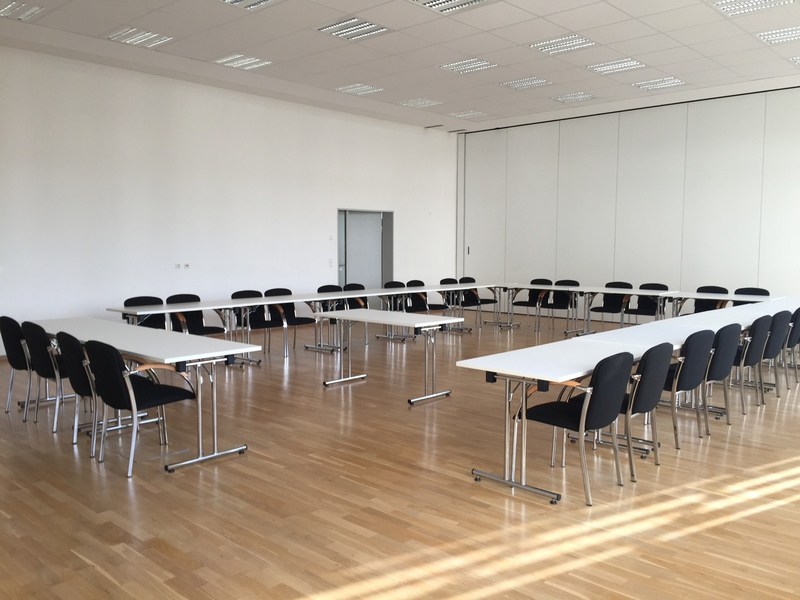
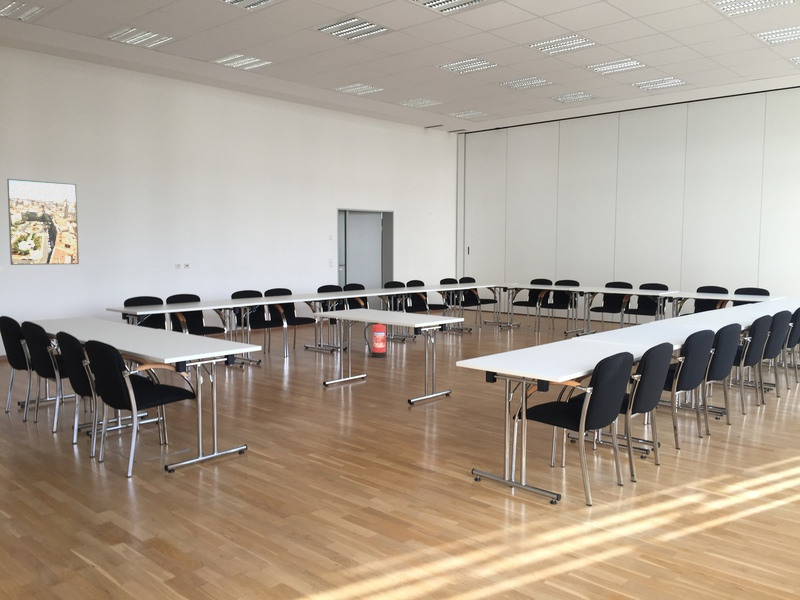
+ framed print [6,178,80,266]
+ fire extinguisher [363,322,387,358]
